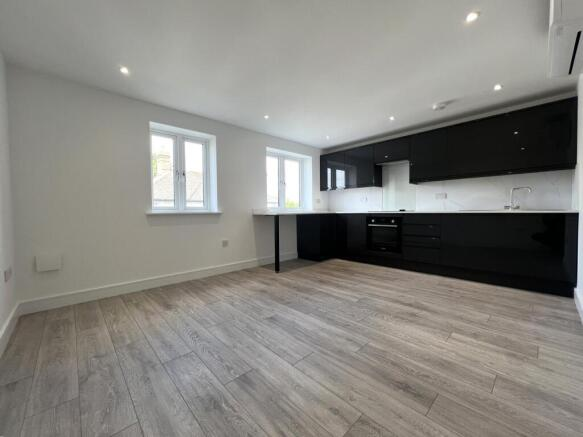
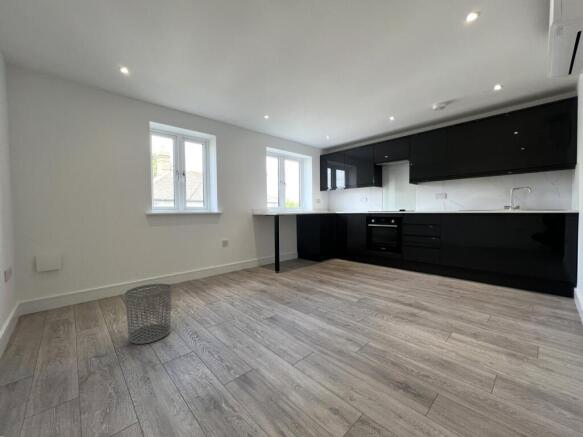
+ waste bin [124,283,172,345]
